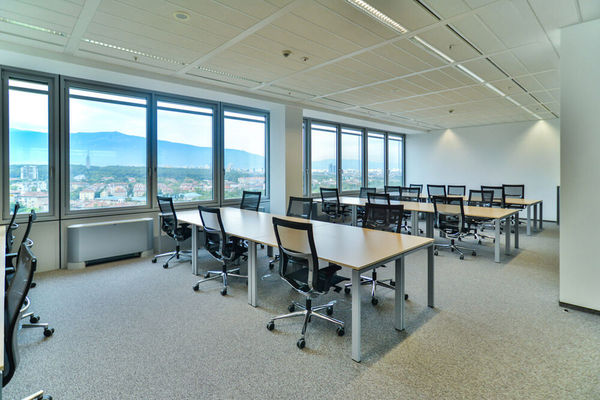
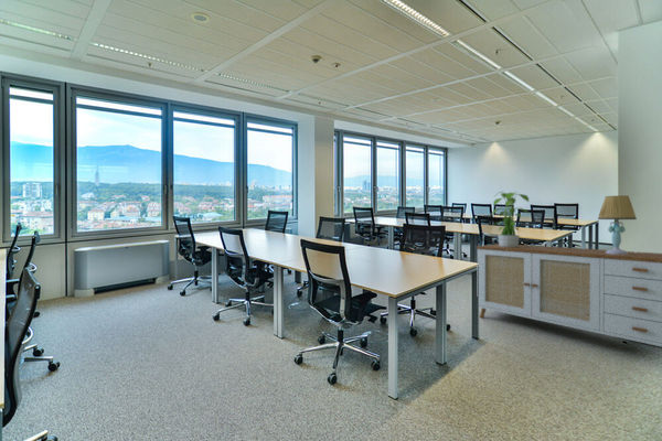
+ table lamp [597,194,638,255]
+ potted plant [489,191,531,247]
+ sideboard [476,243,662,347]
